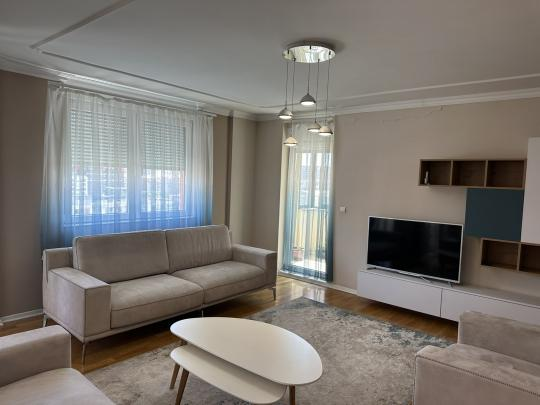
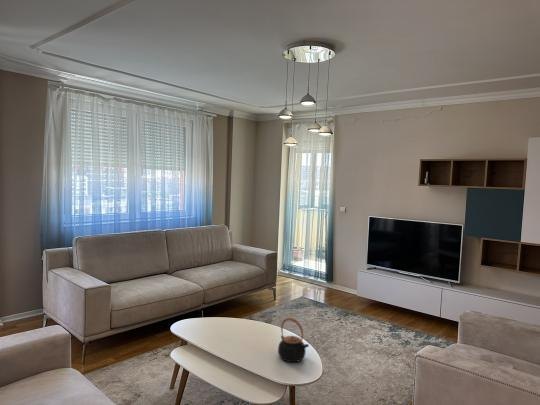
+ teapot [277,317,310,363]
